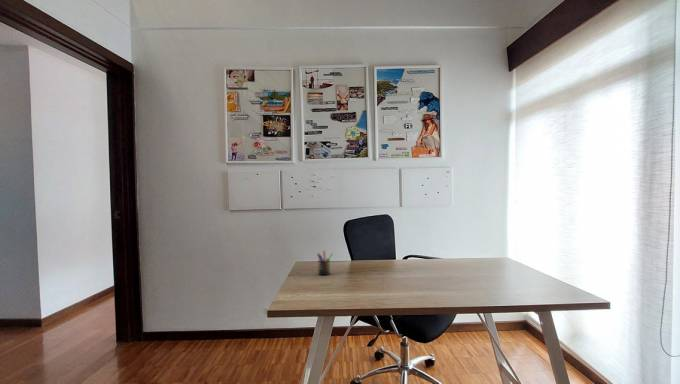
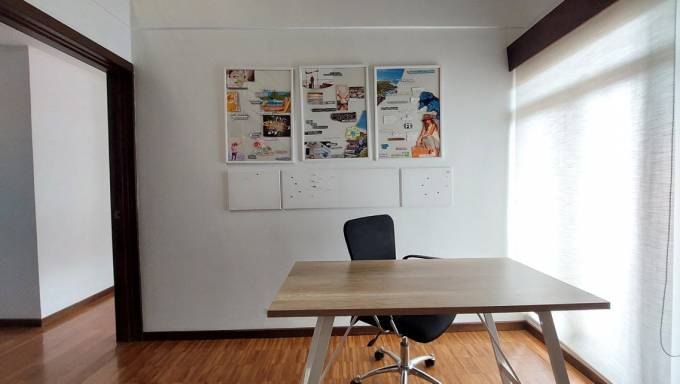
- pen holder [316,250,334,276]
